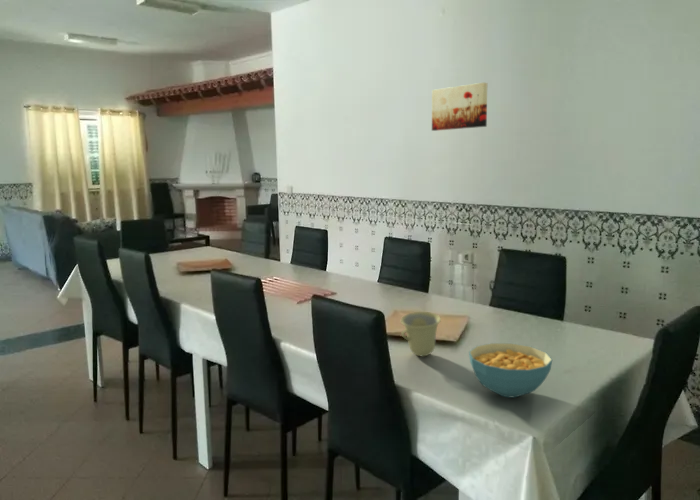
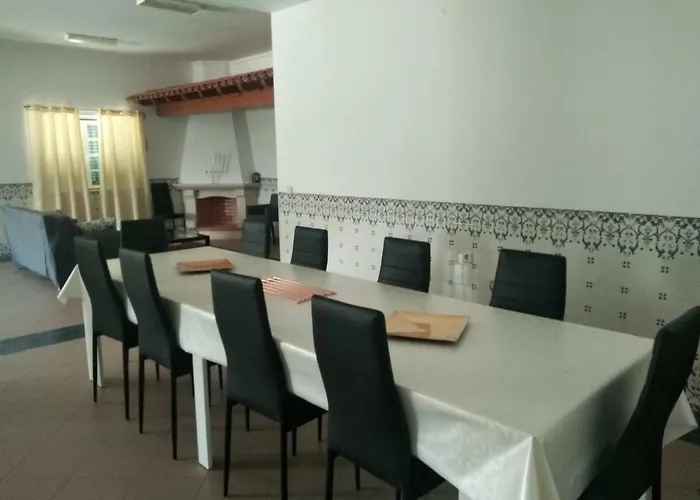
- cup [400,311,442,357]
- cereal bowl [468,342,553,398]
- wall art [431,82,488,132]
